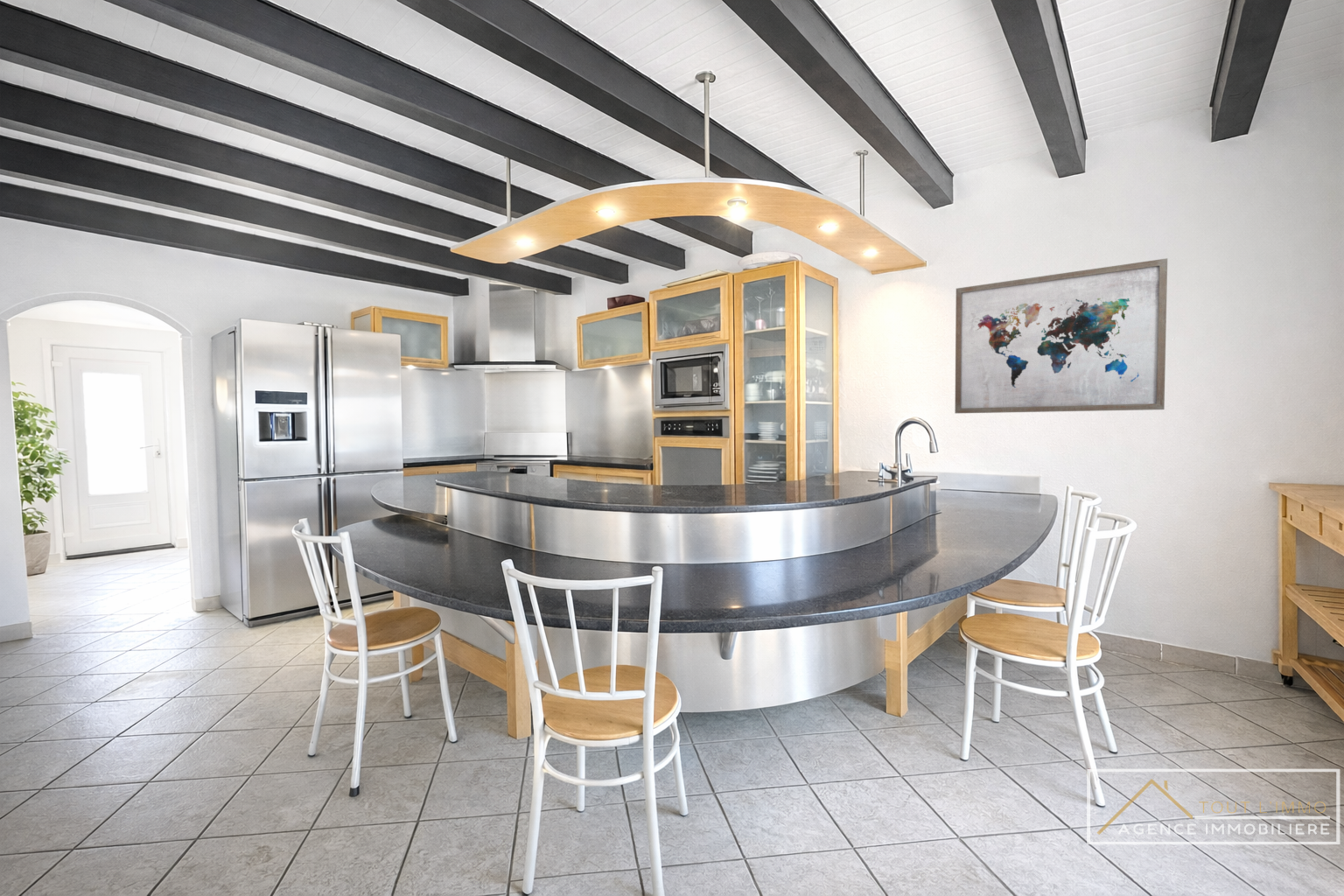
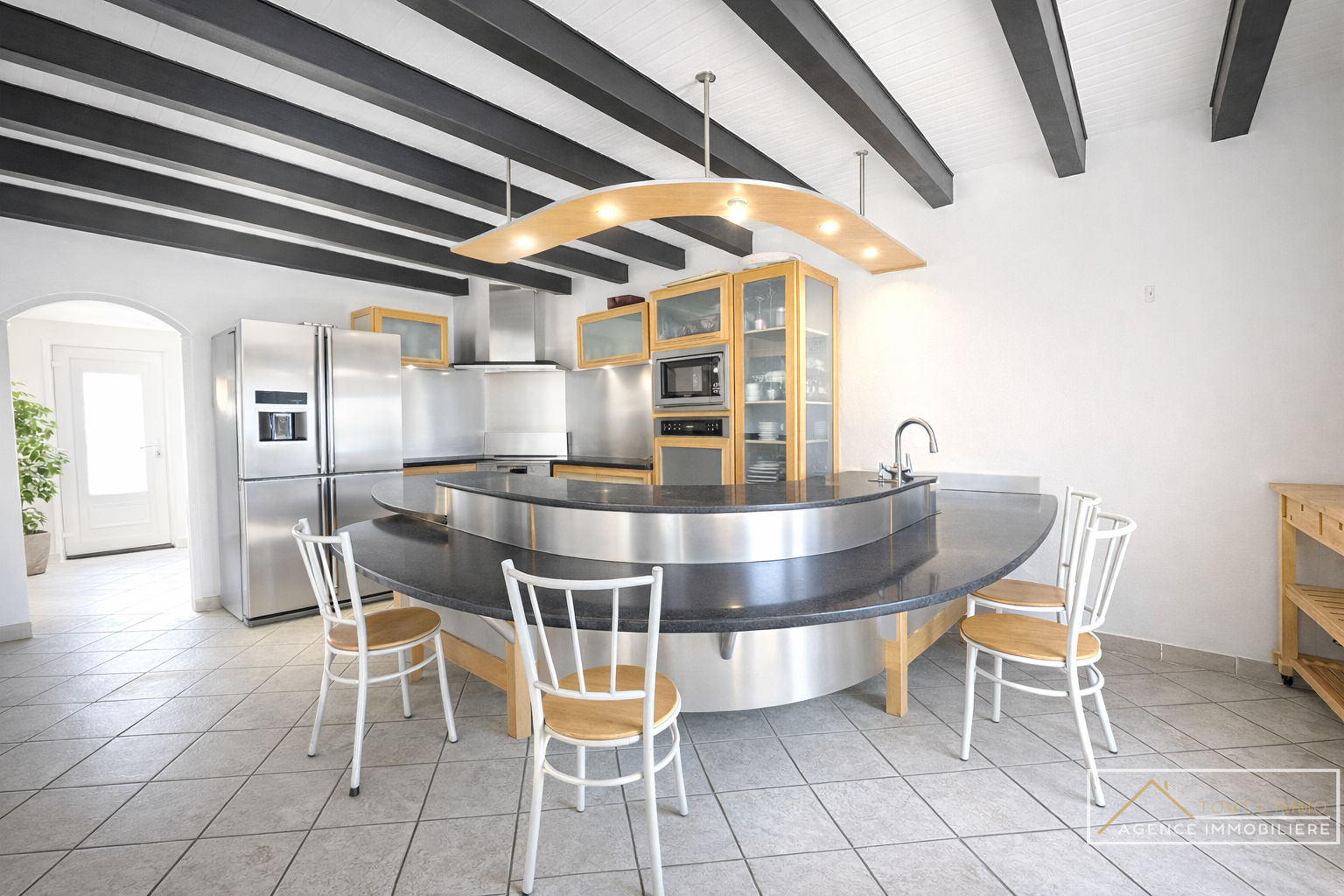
- wall art [954,257,1168,414]
